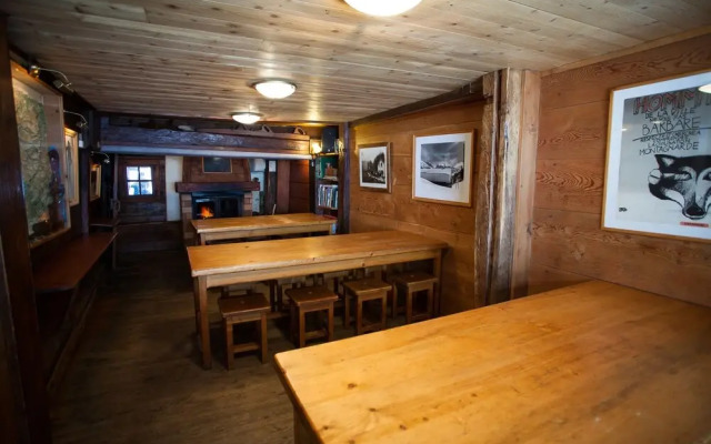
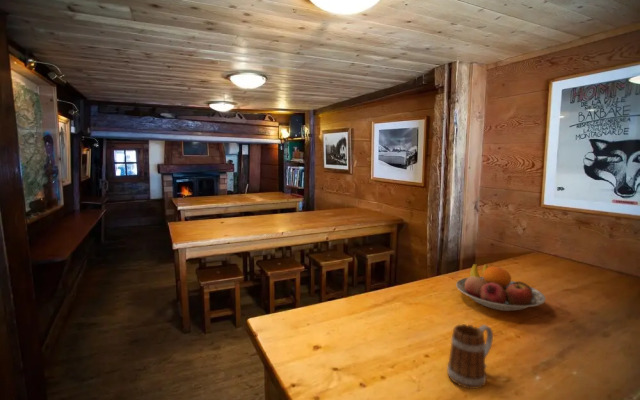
+ fruit bowl [455,263,546,312]
+ mug [446,323,494,390]
